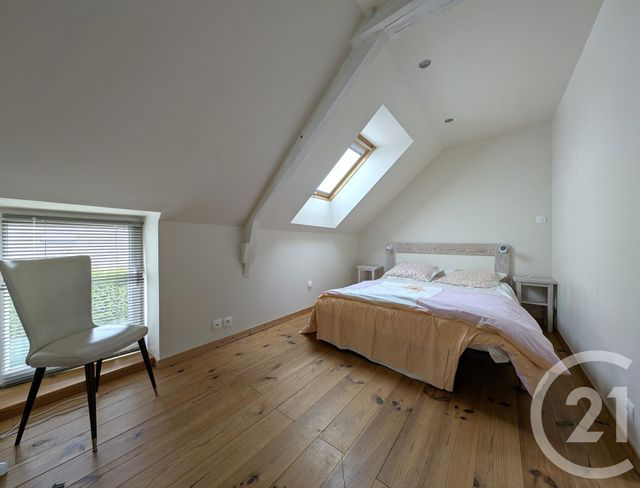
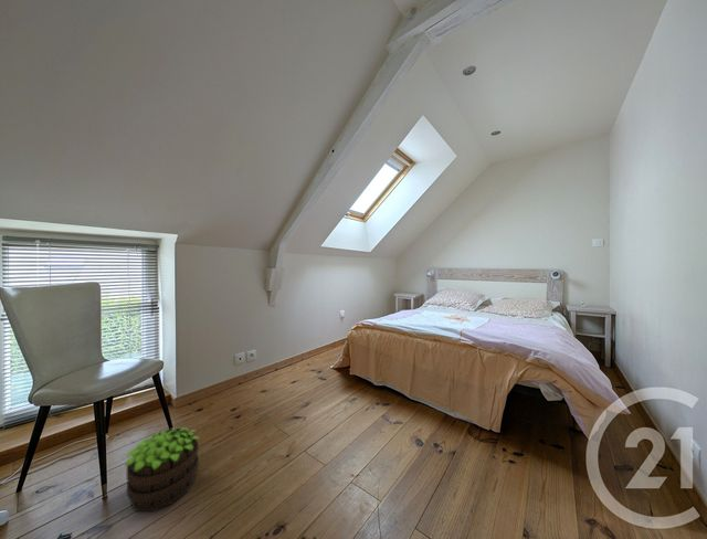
+ potted plant [124,426,201,512]
